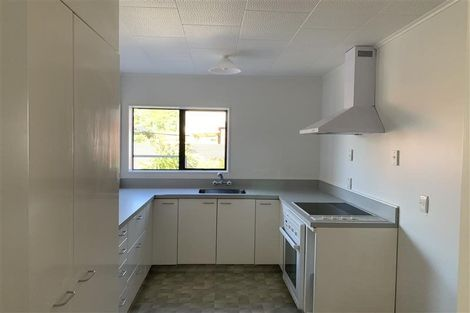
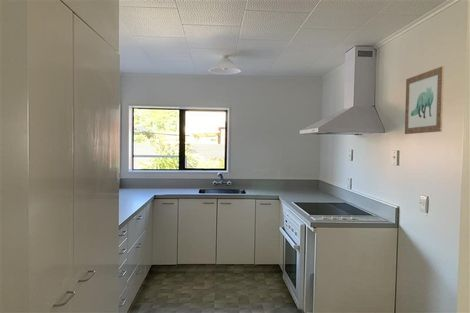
+ wall art [404,65,445,135]
